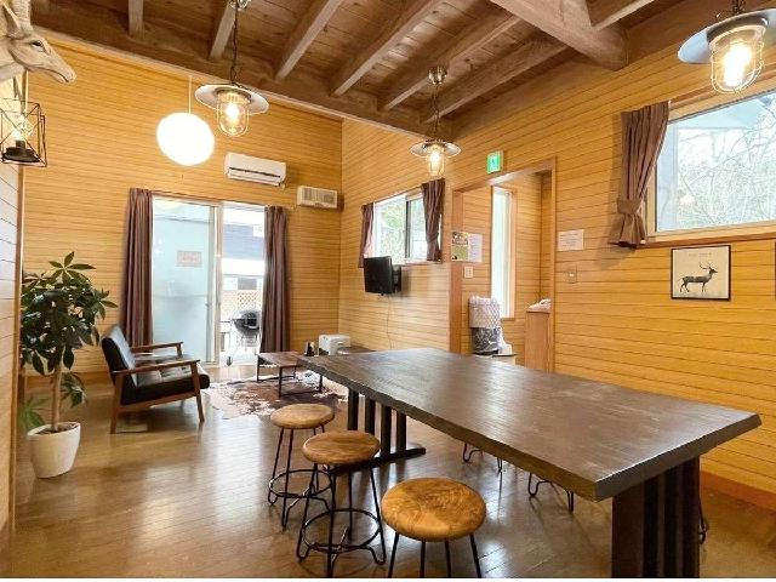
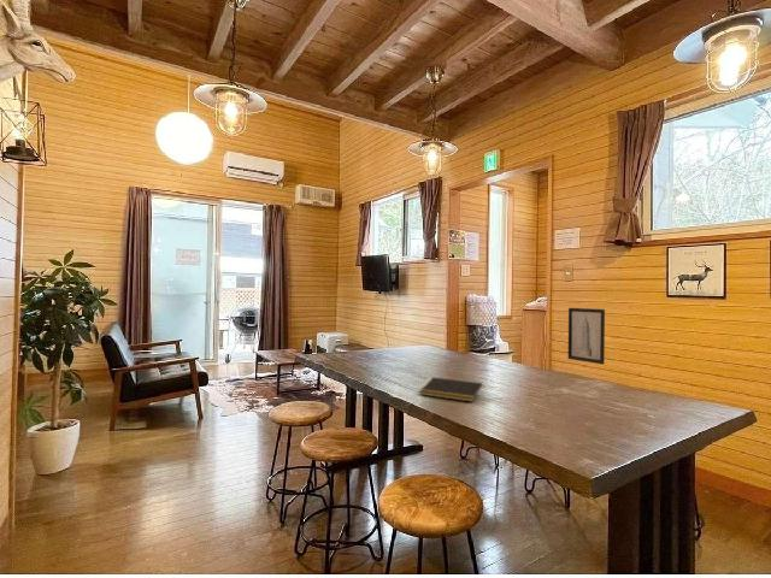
+ wall art [567,307,606,366]
+ notepad [418,376,483,403]
